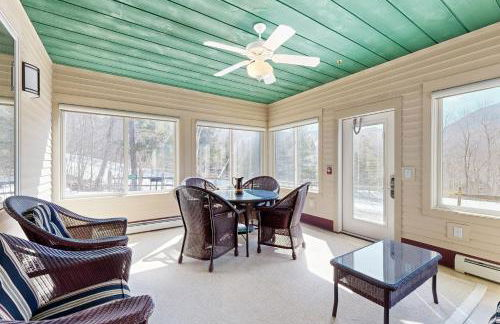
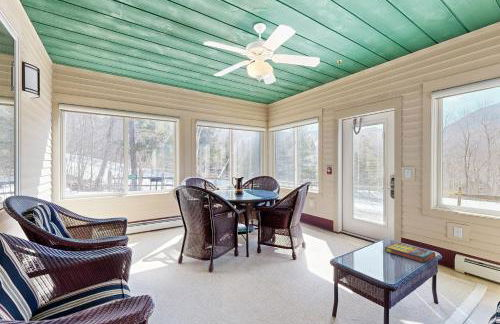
+ game compilation box [384,242,436,264]
